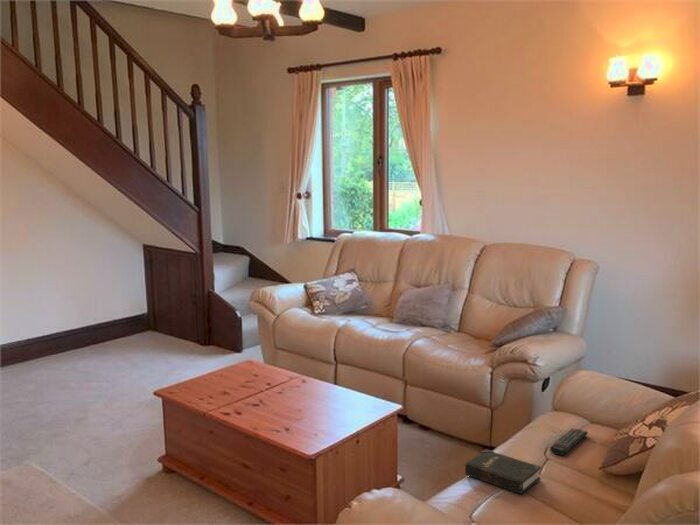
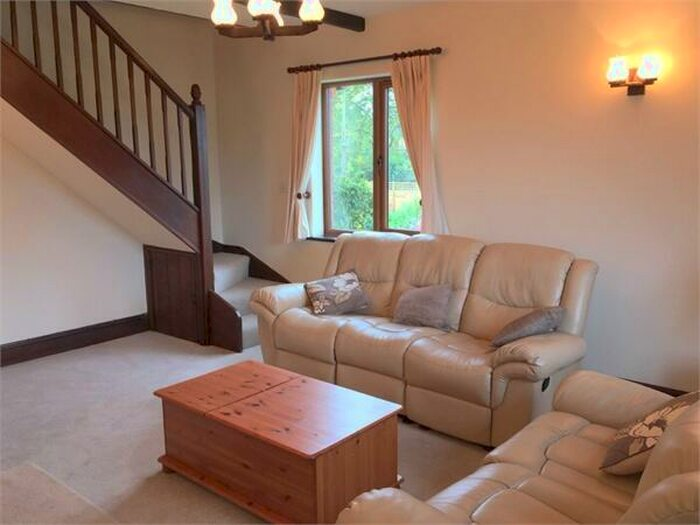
- hardback book [464,448,542,496]
- remote control [549,427,589,456]
